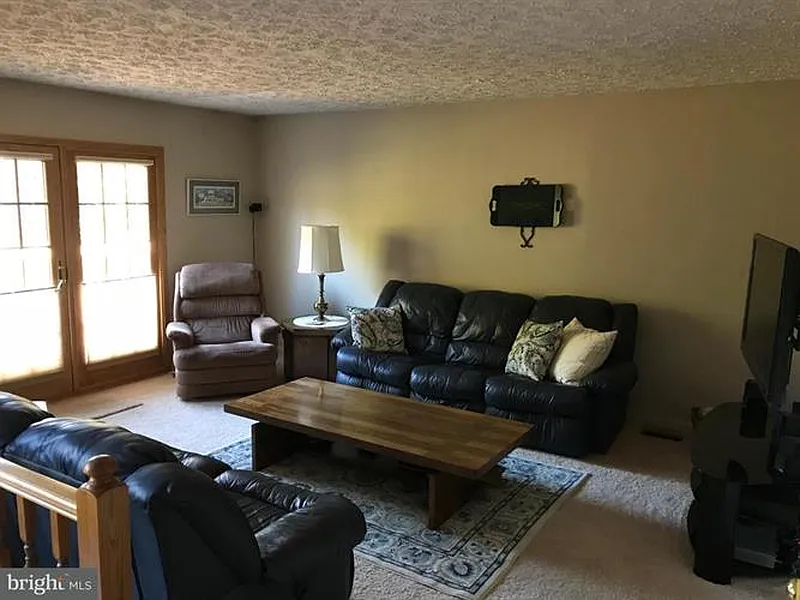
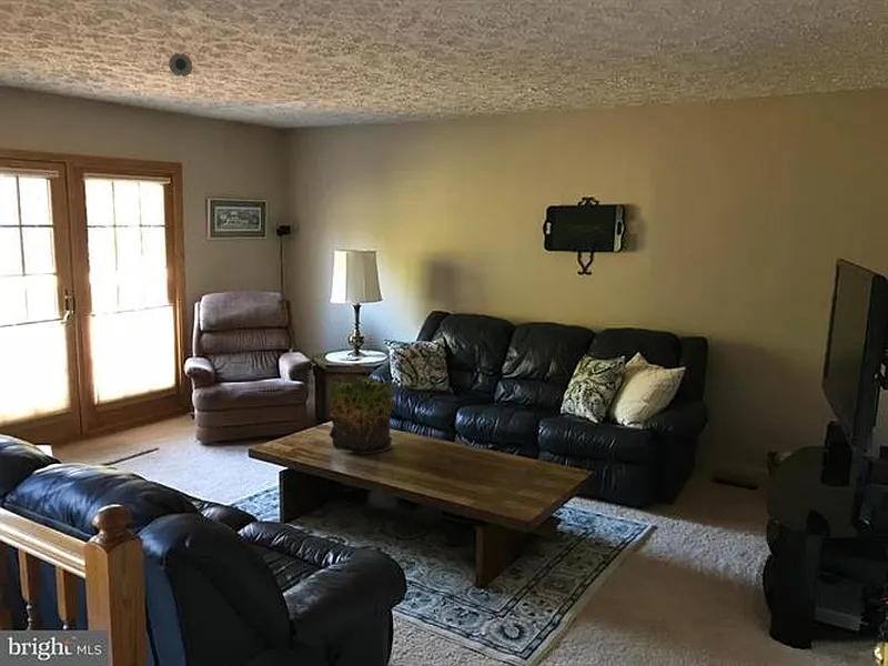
+ plant [329,374,398,455]
+ smoke detector [168,52,193,78]
